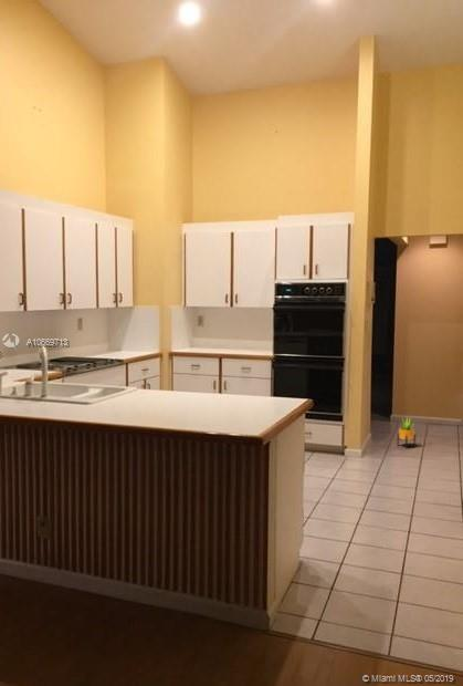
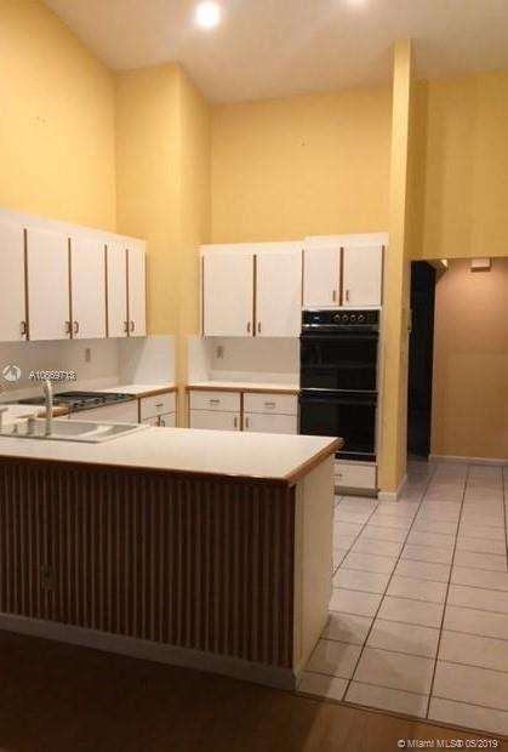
- potted plant [396,416,417,449]
